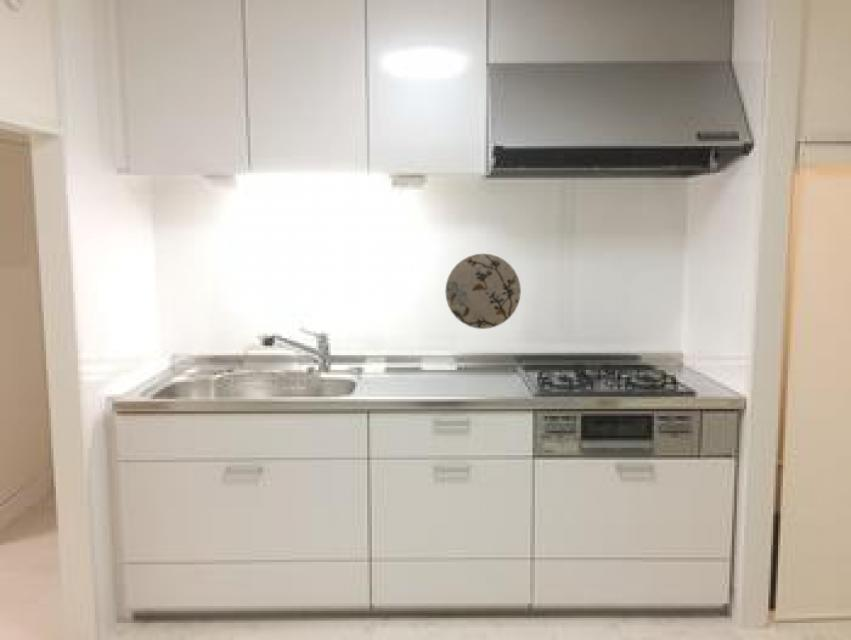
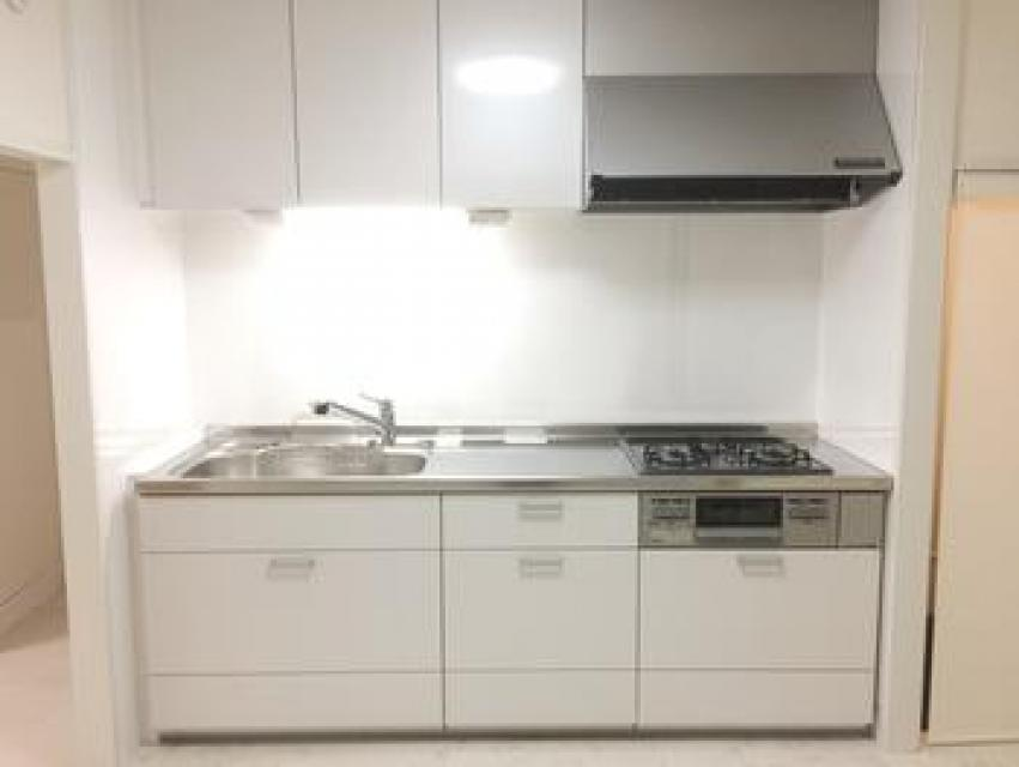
- decorative plate [444,253,522,330]
